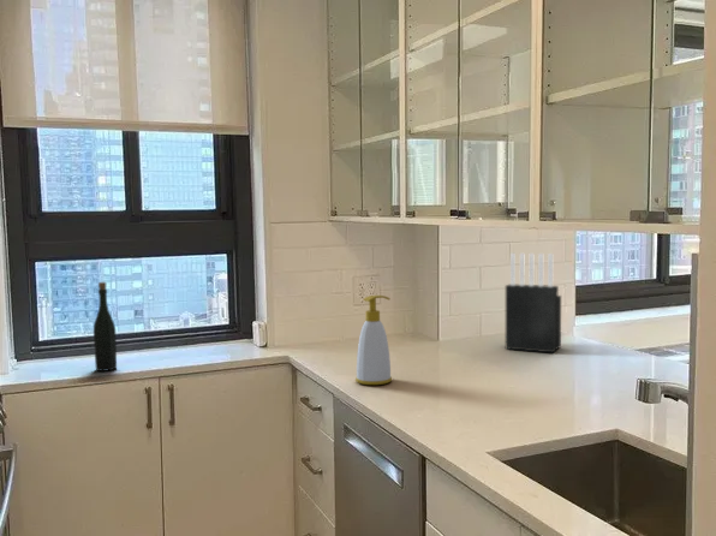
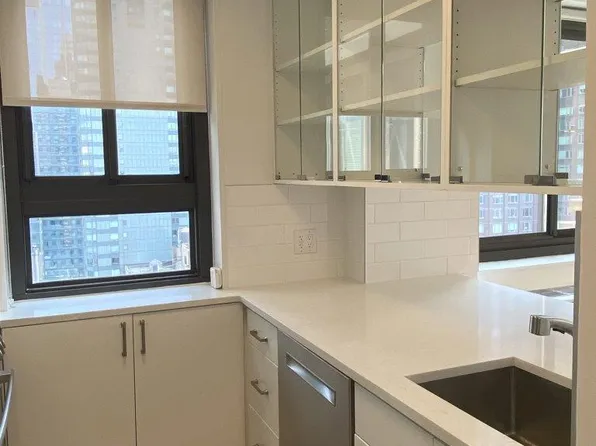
- bottle [93,281,118,373]
- knife block [505,252,562,355]
- soap bottle [354,294,393,386]
